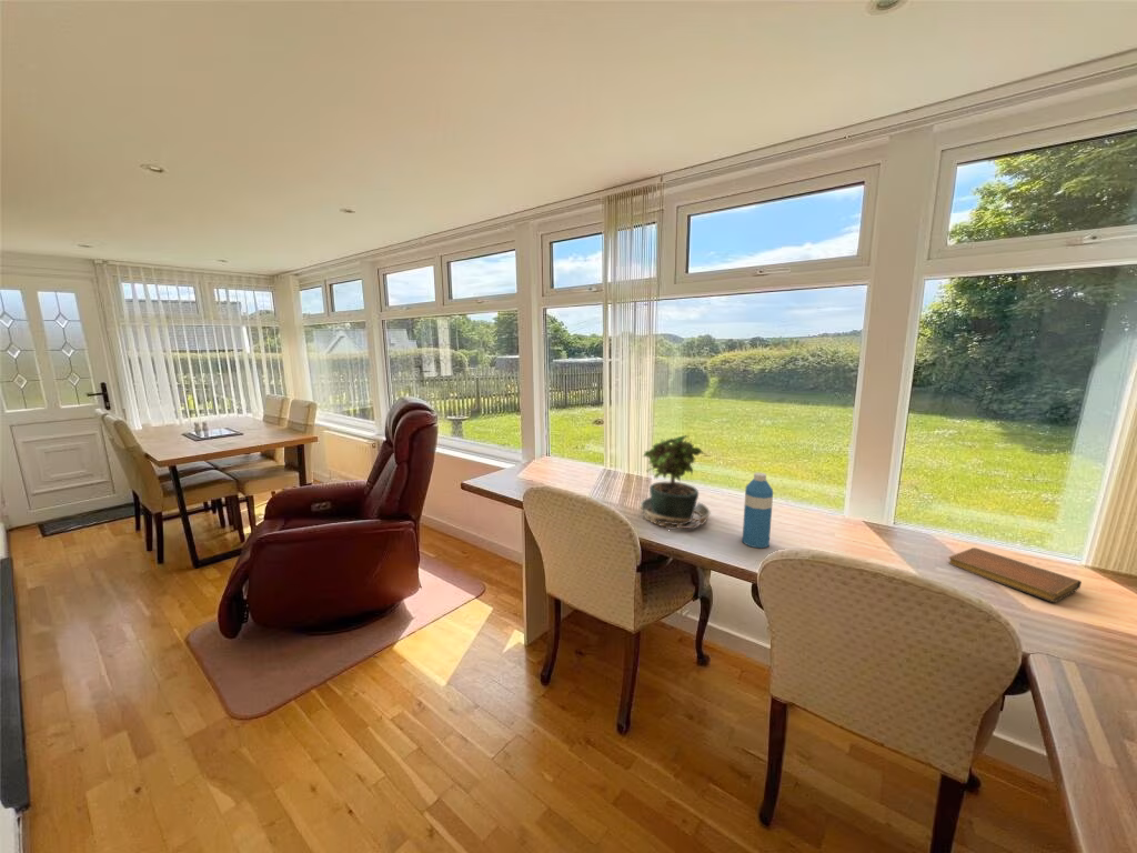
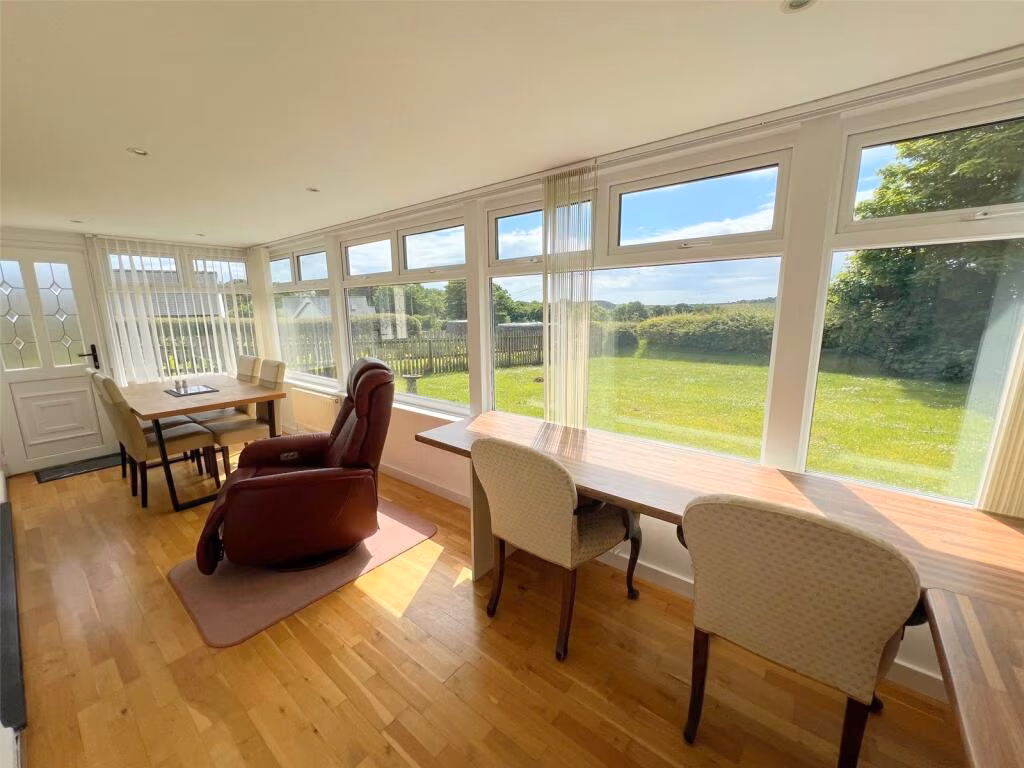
- water bottle [742,471,774,550]
- potted plant [633,433,712,530]
- notebook [947,546,1083,603]
